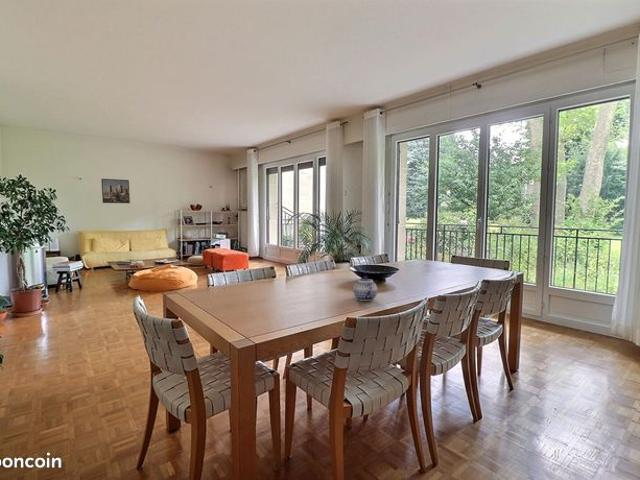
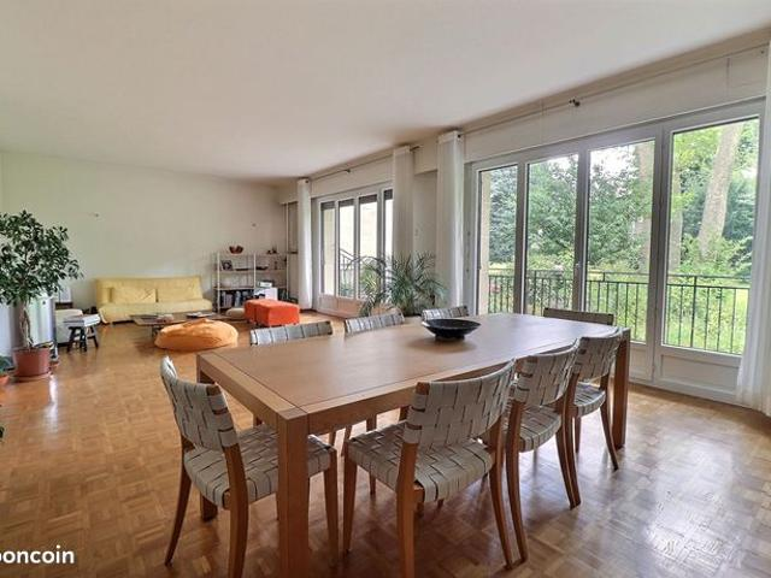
- teapot [353,275,378,302]
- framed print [100,178,131,204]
